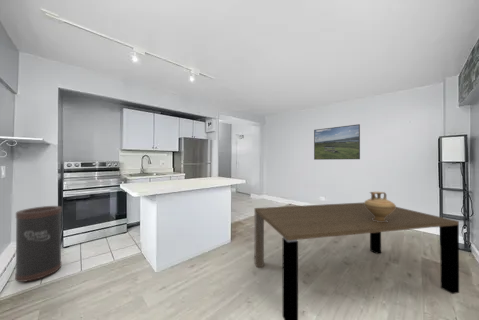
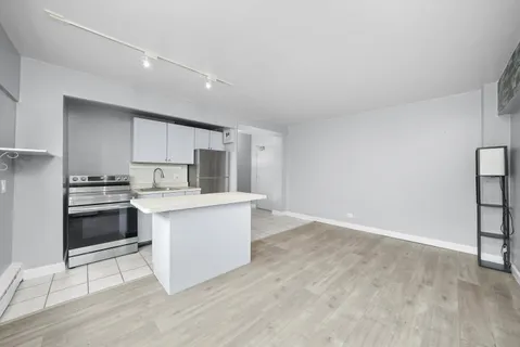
- dining table [254,202,460,320]
- trash can [14,205,63,283]
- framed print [313,123,361,161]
- ceramic jug [363,191,397,222]
